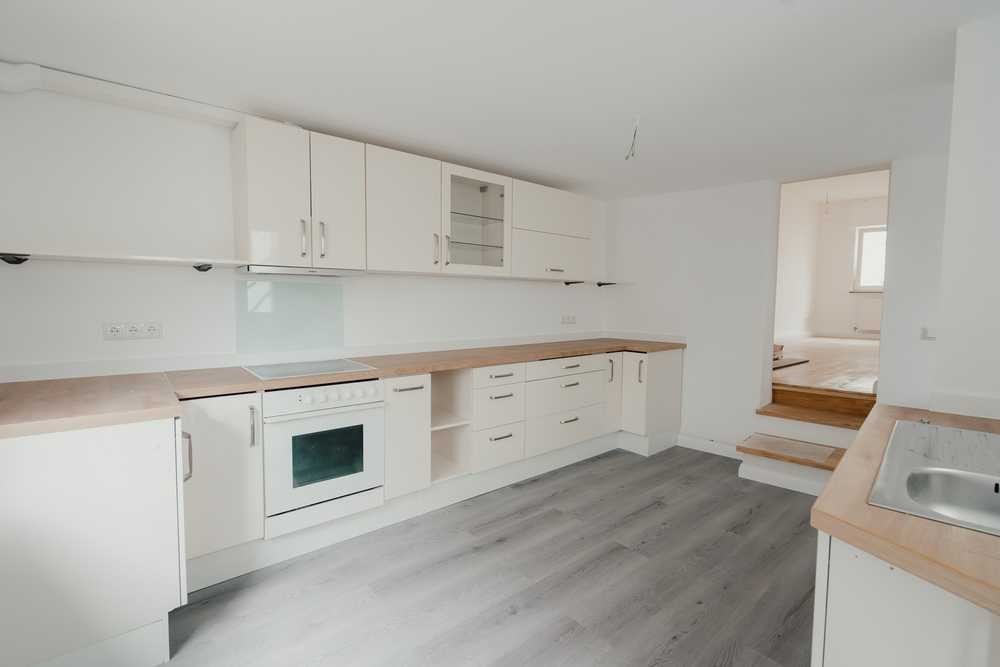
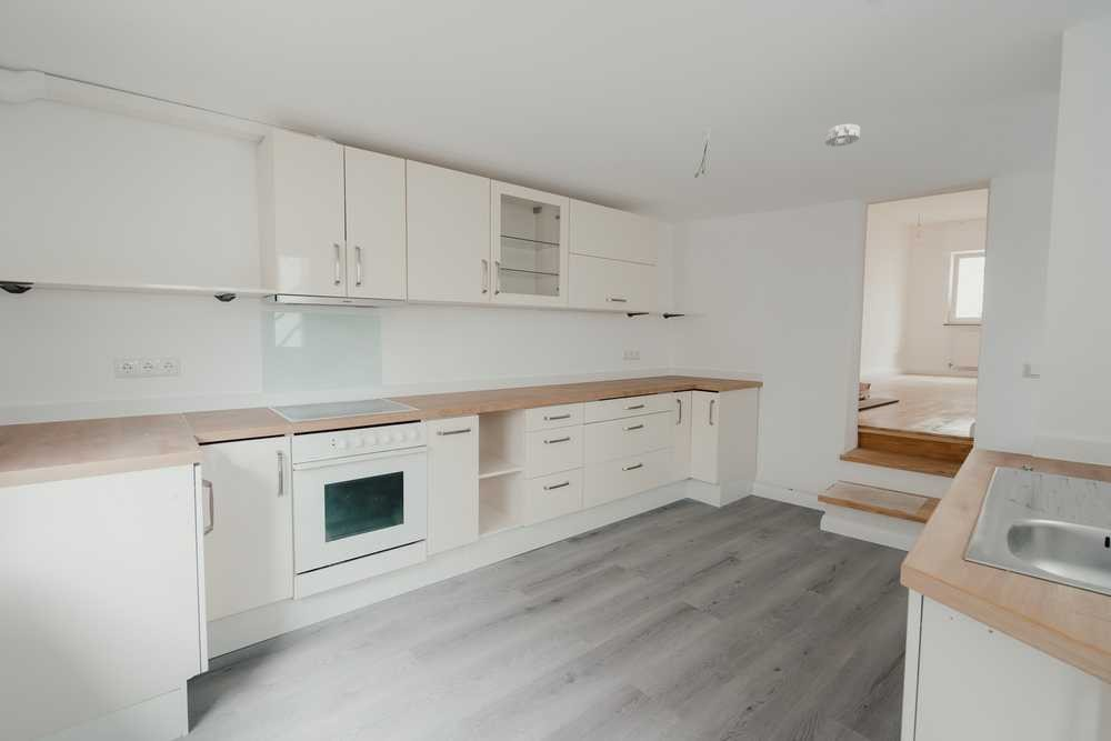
+ smoke detector [823,123,861,148]
